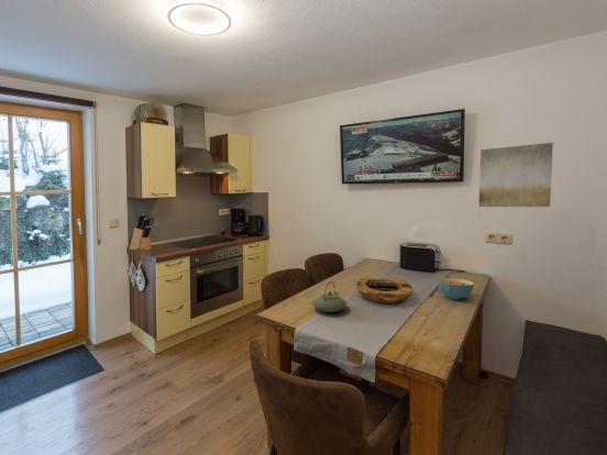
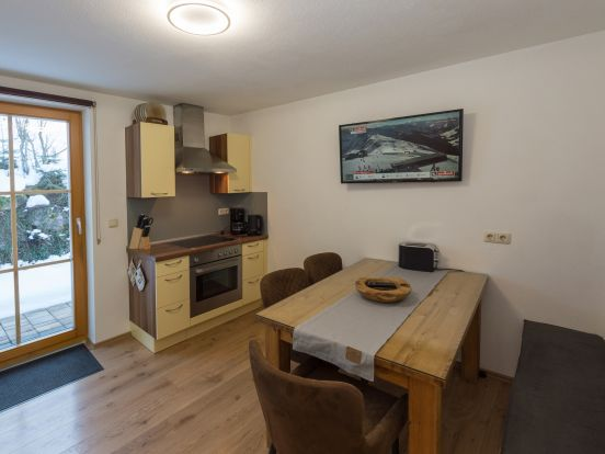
- teapot [311,280,349,313]
- cereal bowl [437,277,475,300]
- wall art [477,142,554,208]
